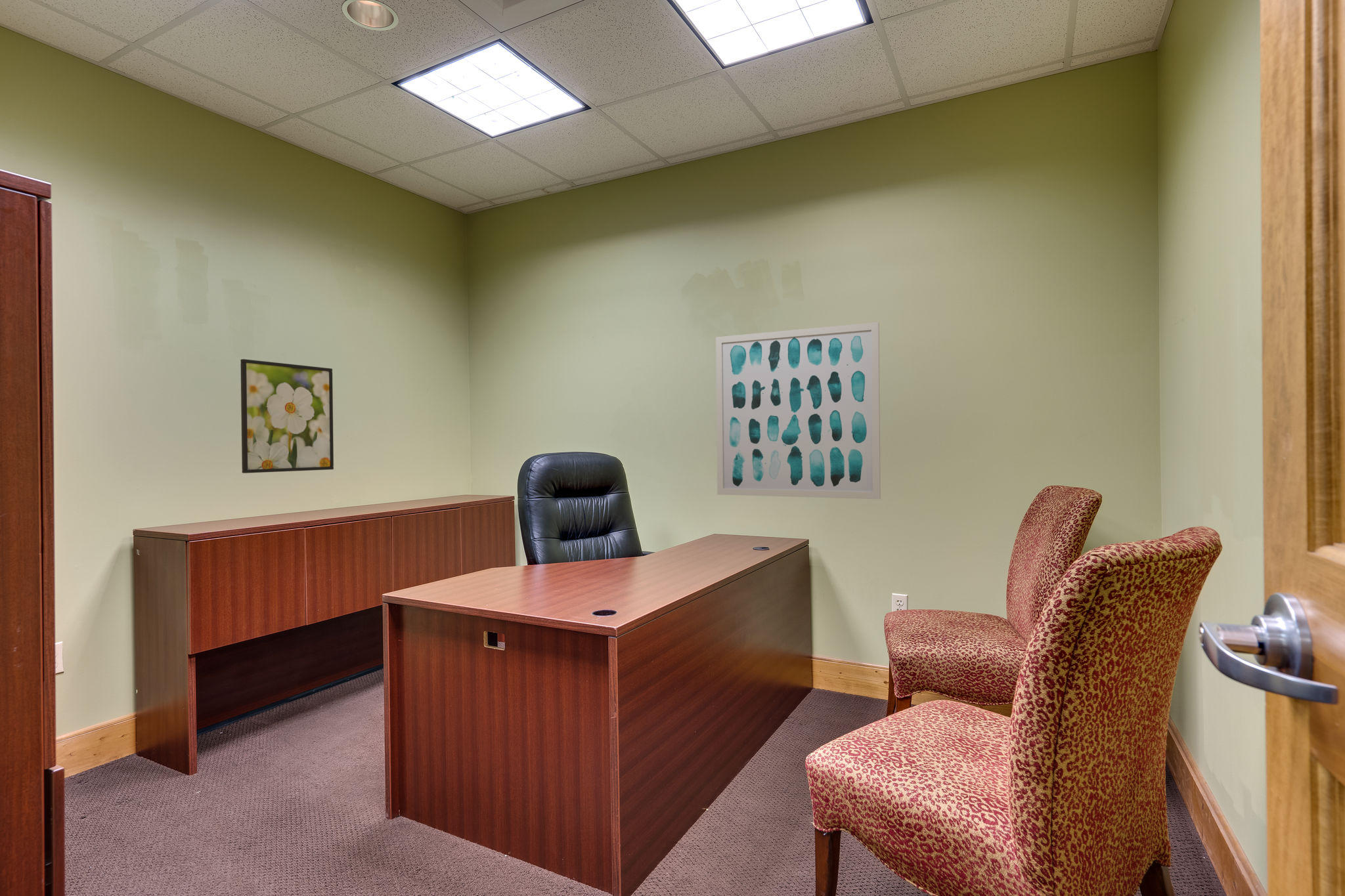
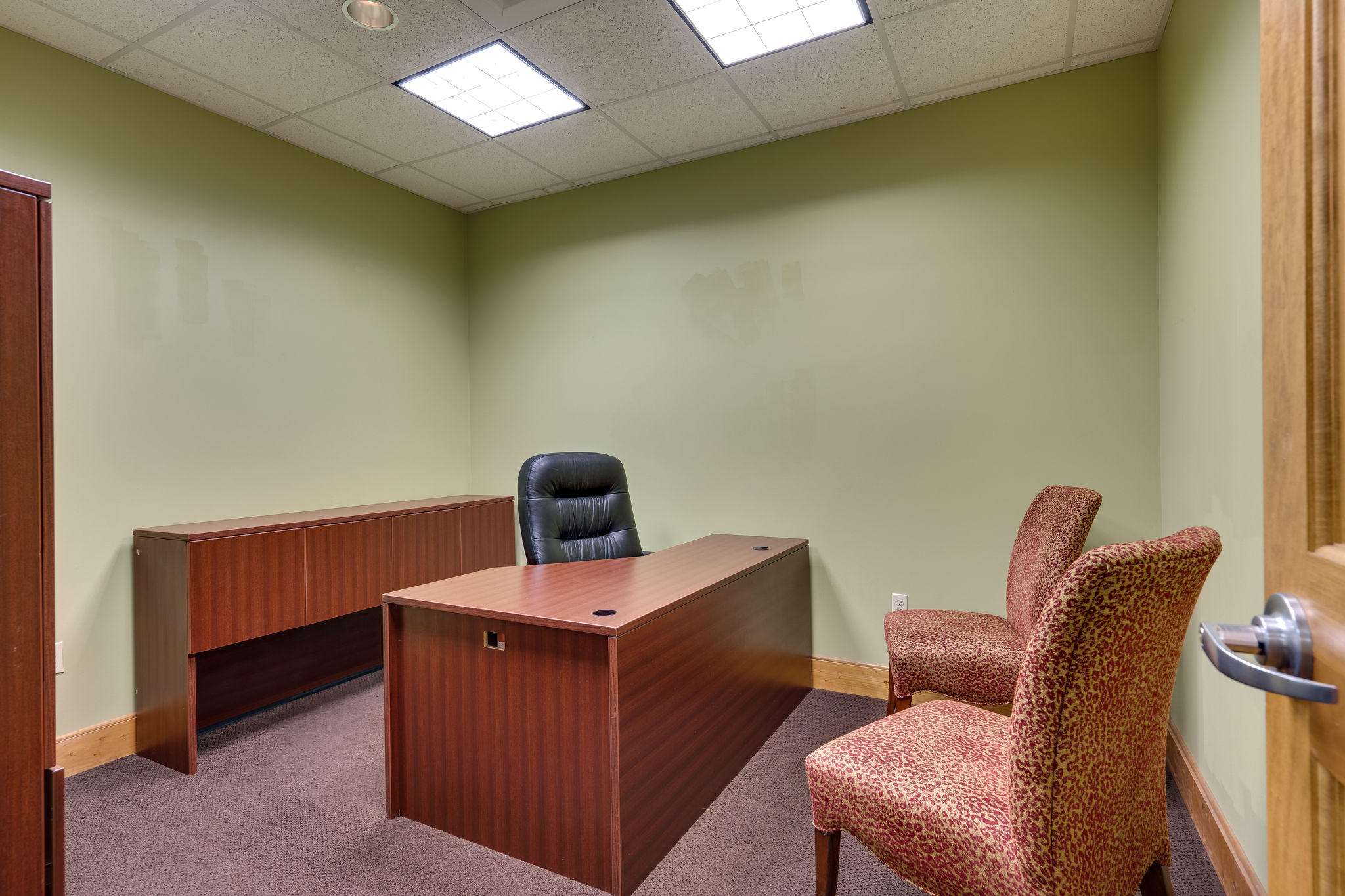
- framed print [240,358,334,474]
- wall art [715,322,881,500]
